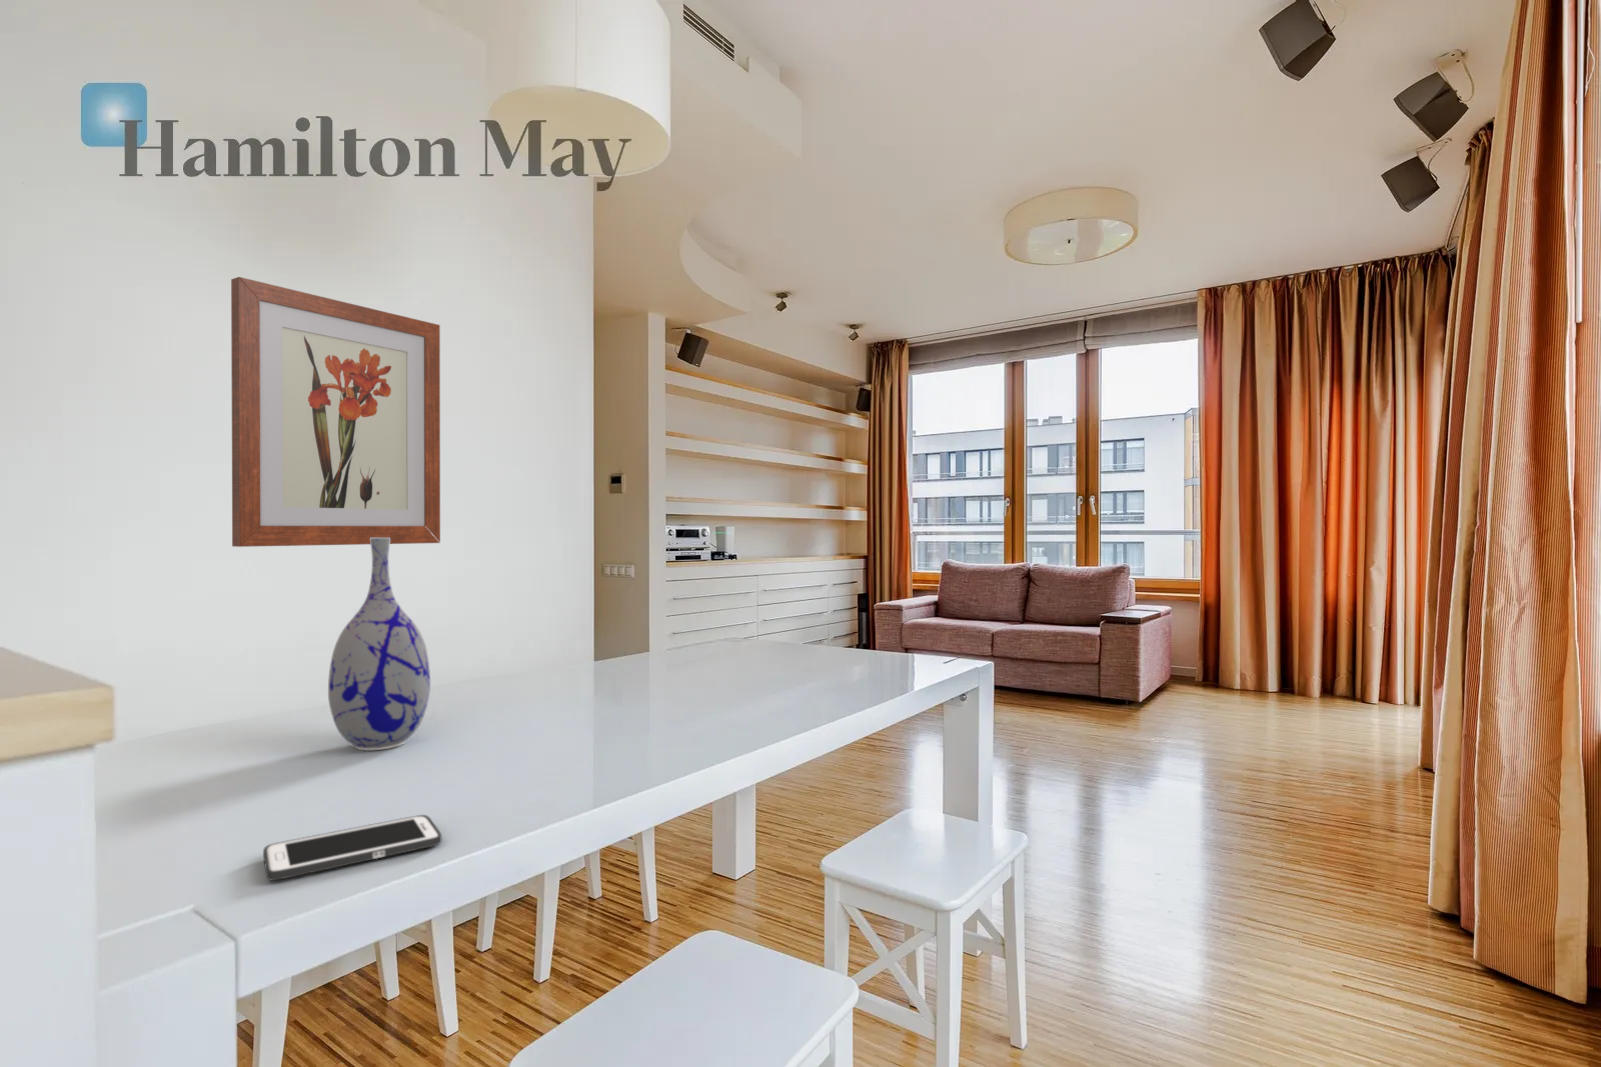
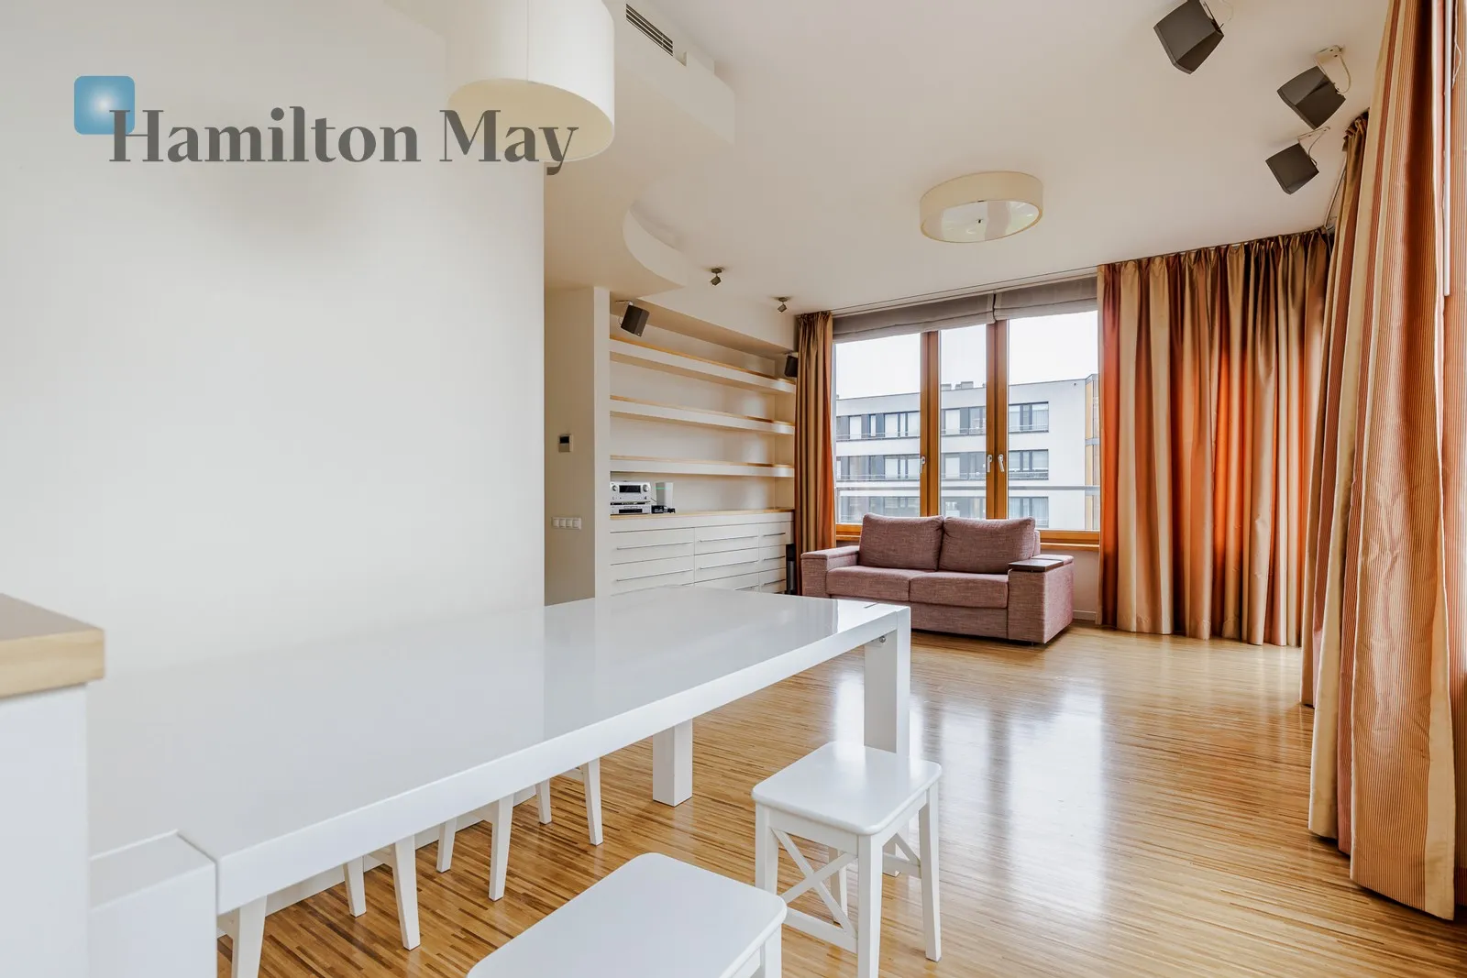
- cell phone [262,815,442,882]
- vase [328,538,431,751]
- wall art [230,276,441,548]
